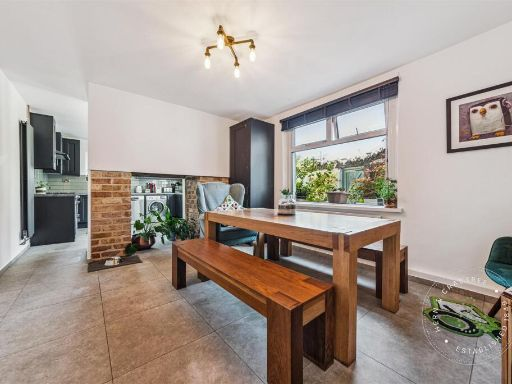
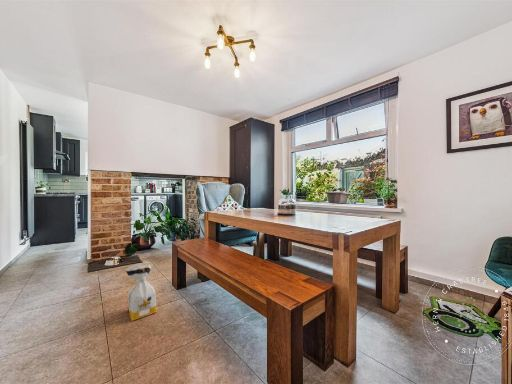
+ bag [124,264,158,322]
